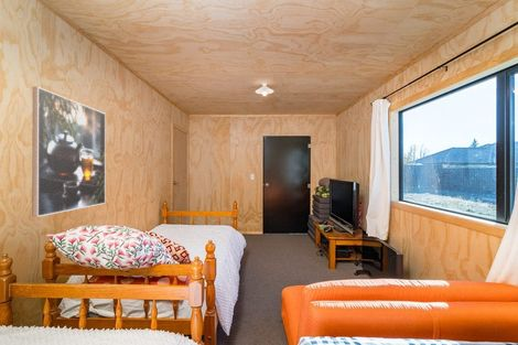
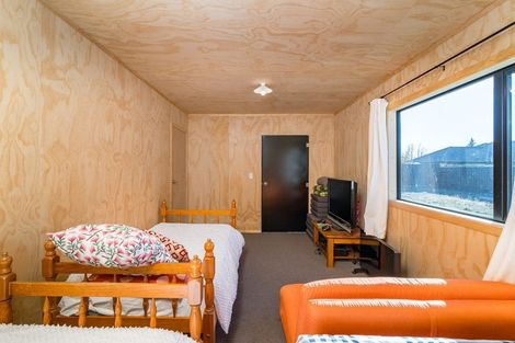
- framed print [31,86,107,218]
